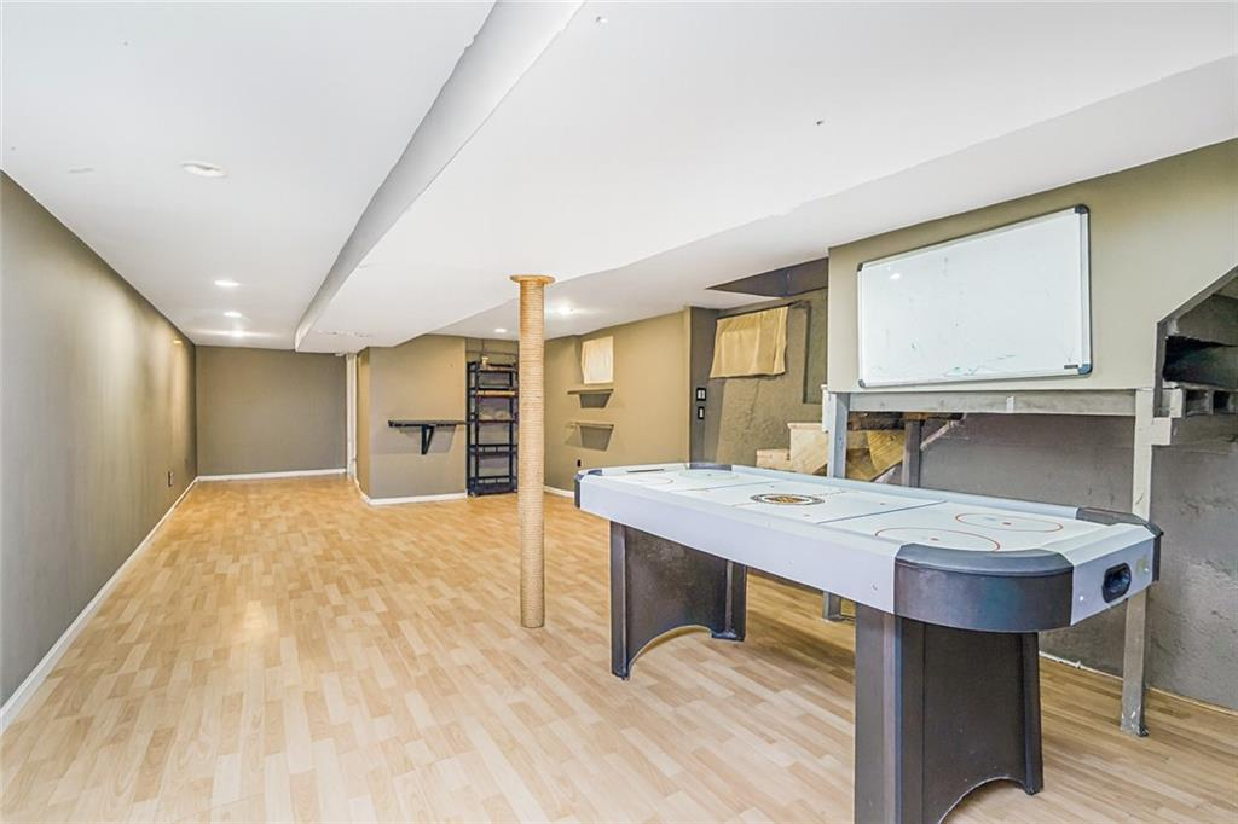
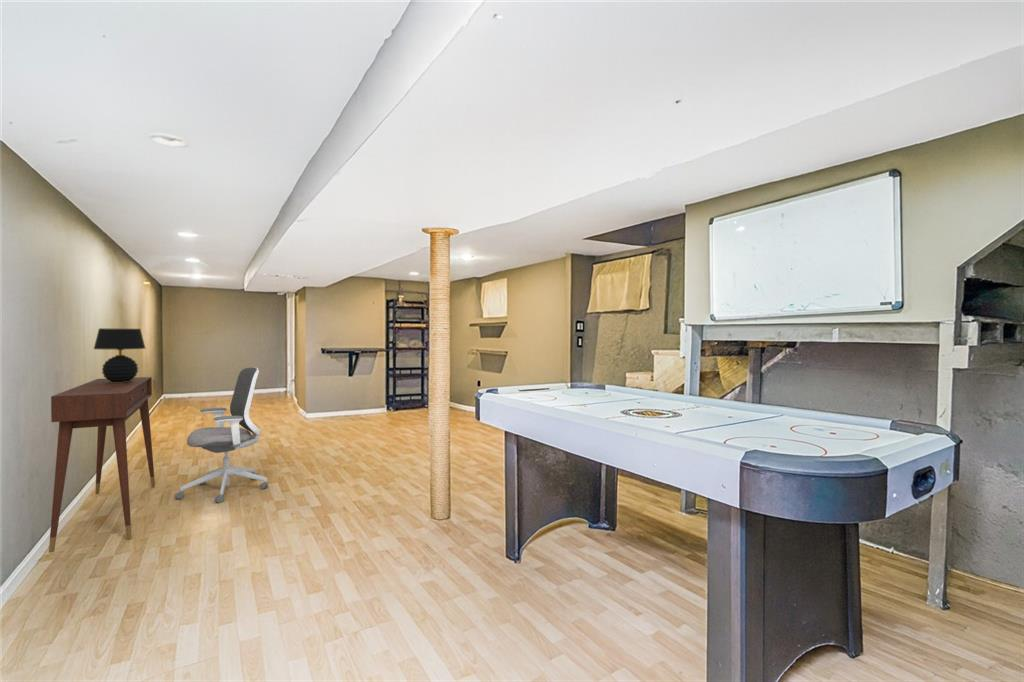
+ desk [48,376,156,554]
+ table lamp [93,327,146,383]
+ office chair [174,367,269,504]
